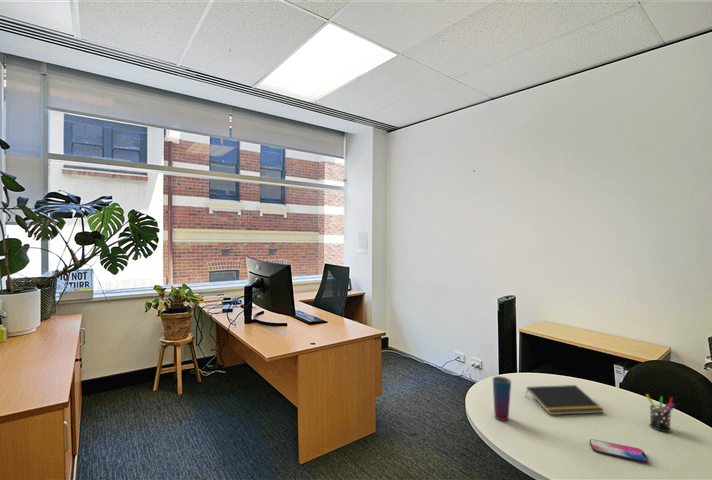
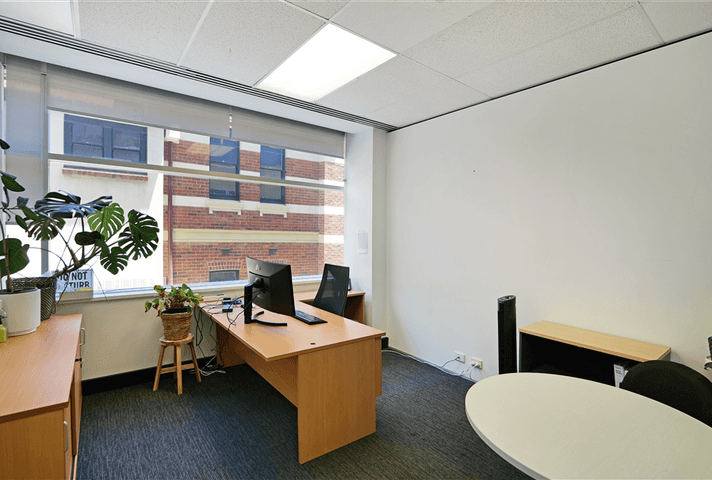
- cup [492,375,512,422]
- notepad [525,384,605,416]
- pen holder [645,393,677,433]
- smartphone [589,438,649,463]
